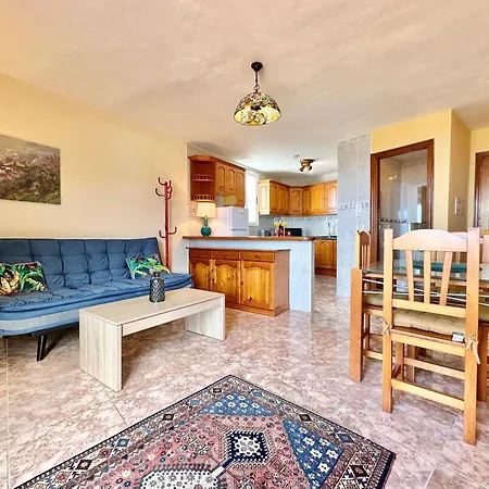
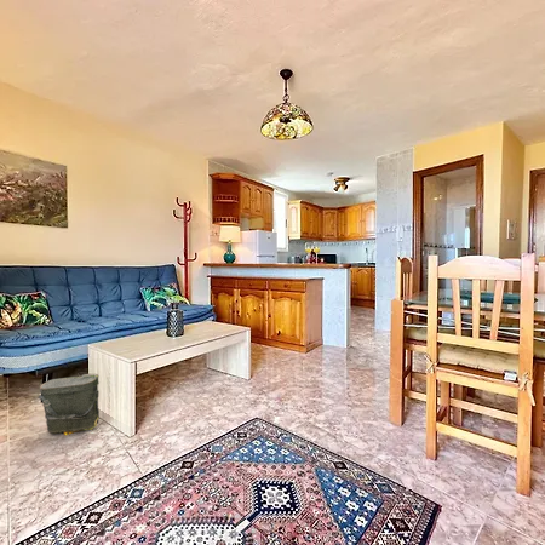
+ bag [38,373,101,436]
